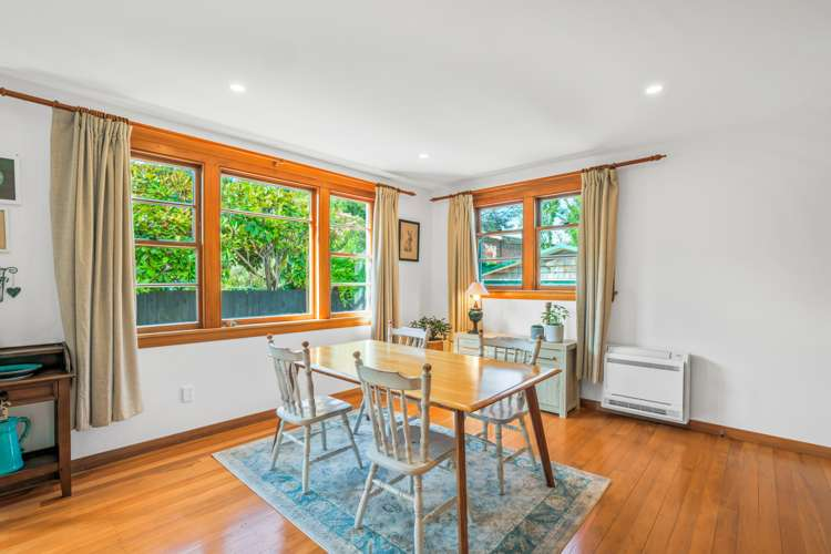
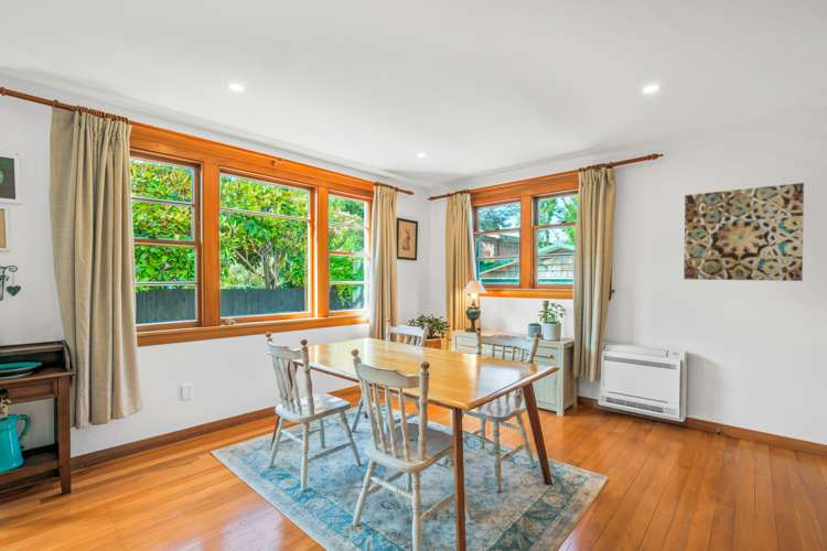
+ wall art [683,182,805,282]
